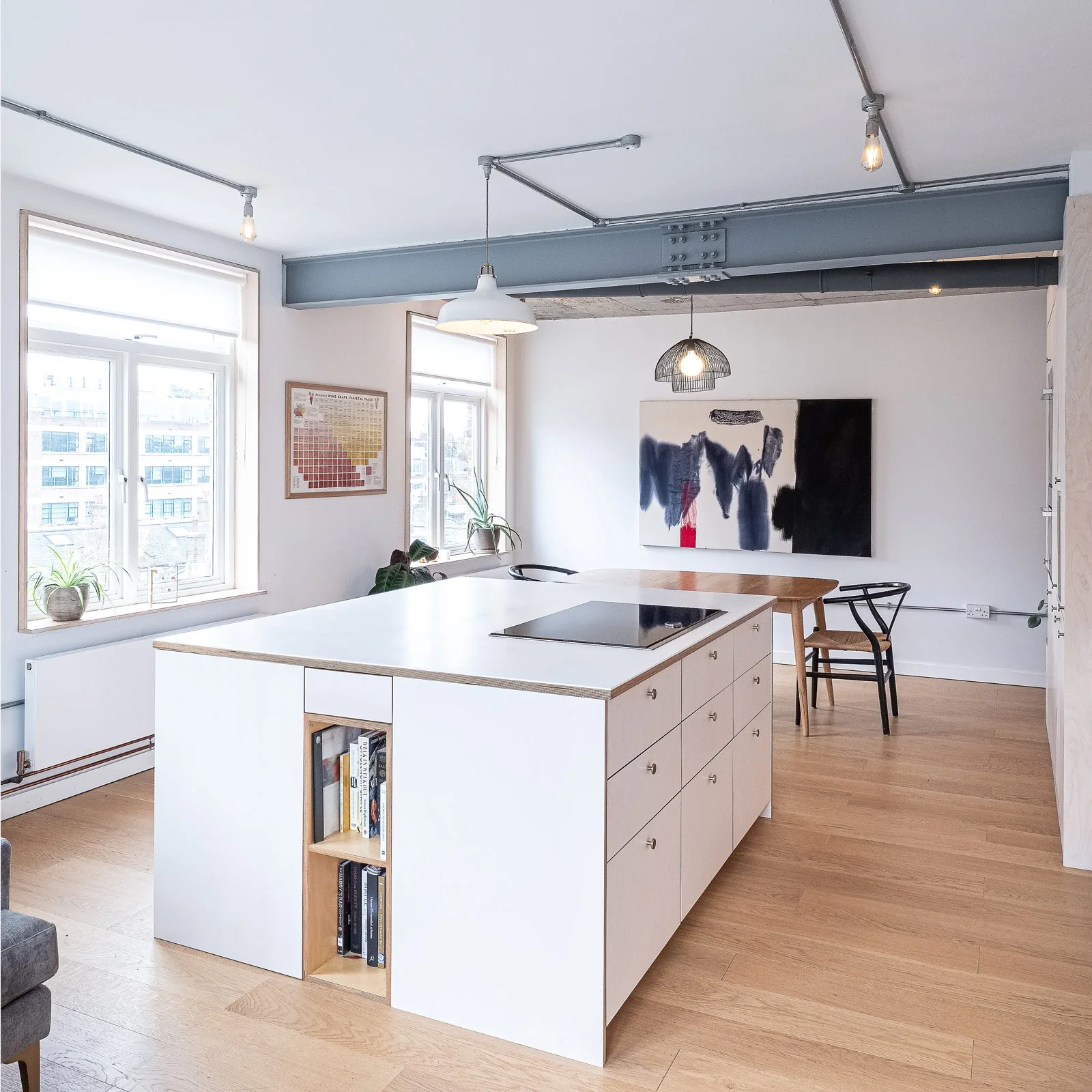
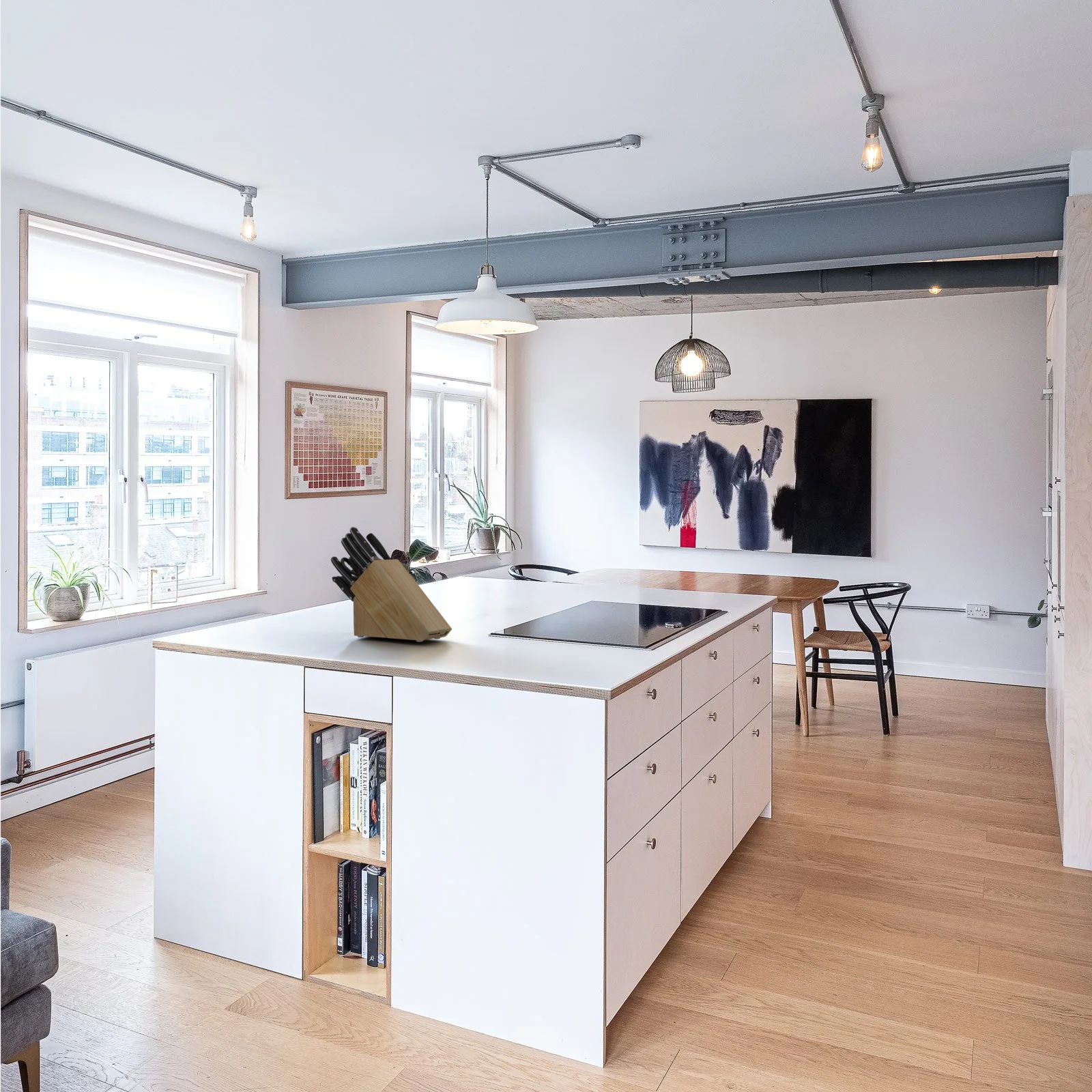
+ knife block [330,526,452,642]
